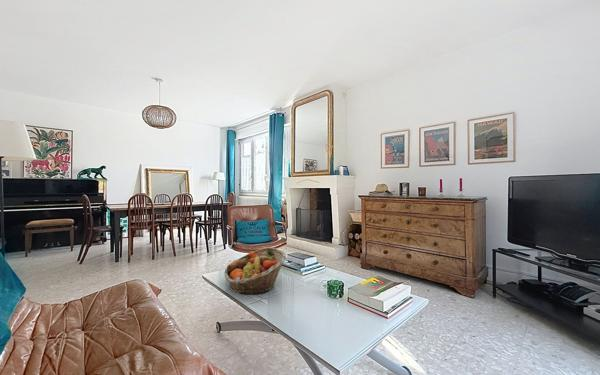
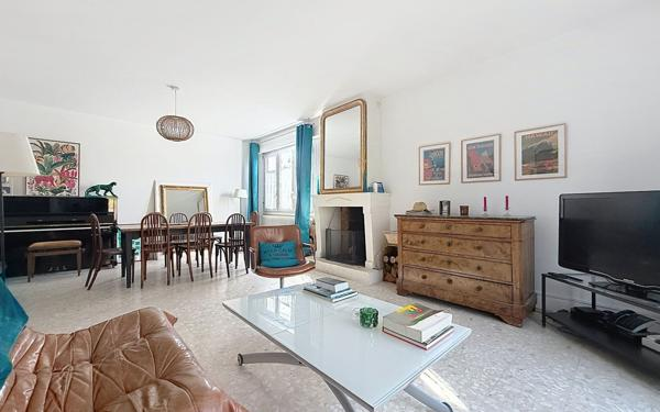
- fruit basket [223,247,287,296]
